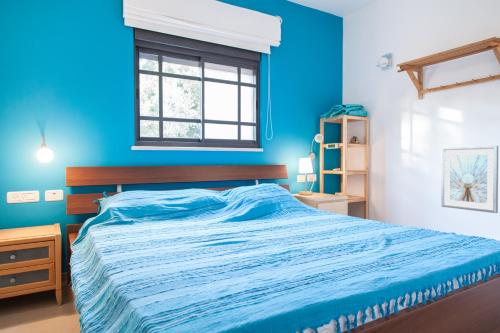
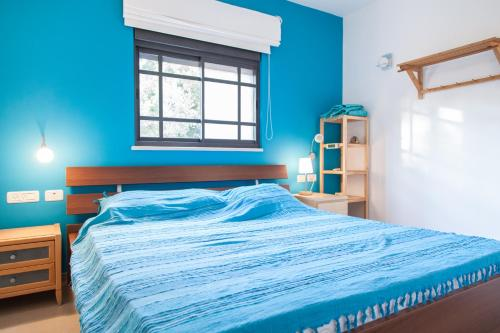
- picture frame [440,145,499,214]
